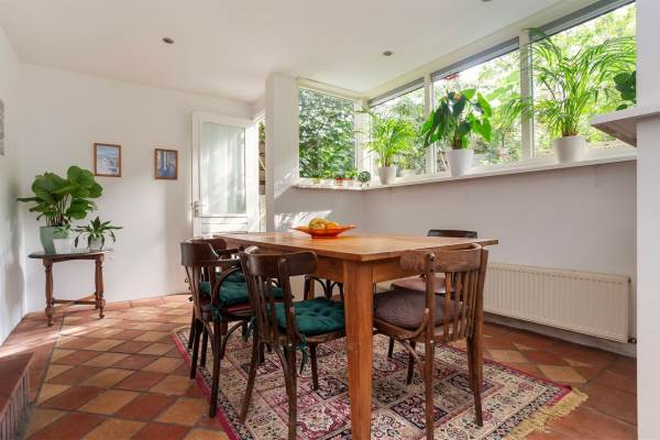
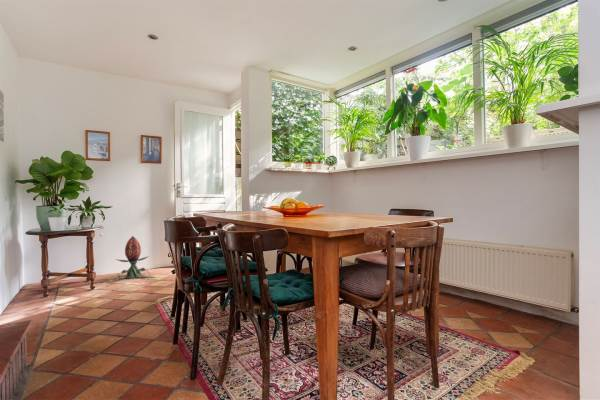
+ decorative plant [100,235,158,285]
